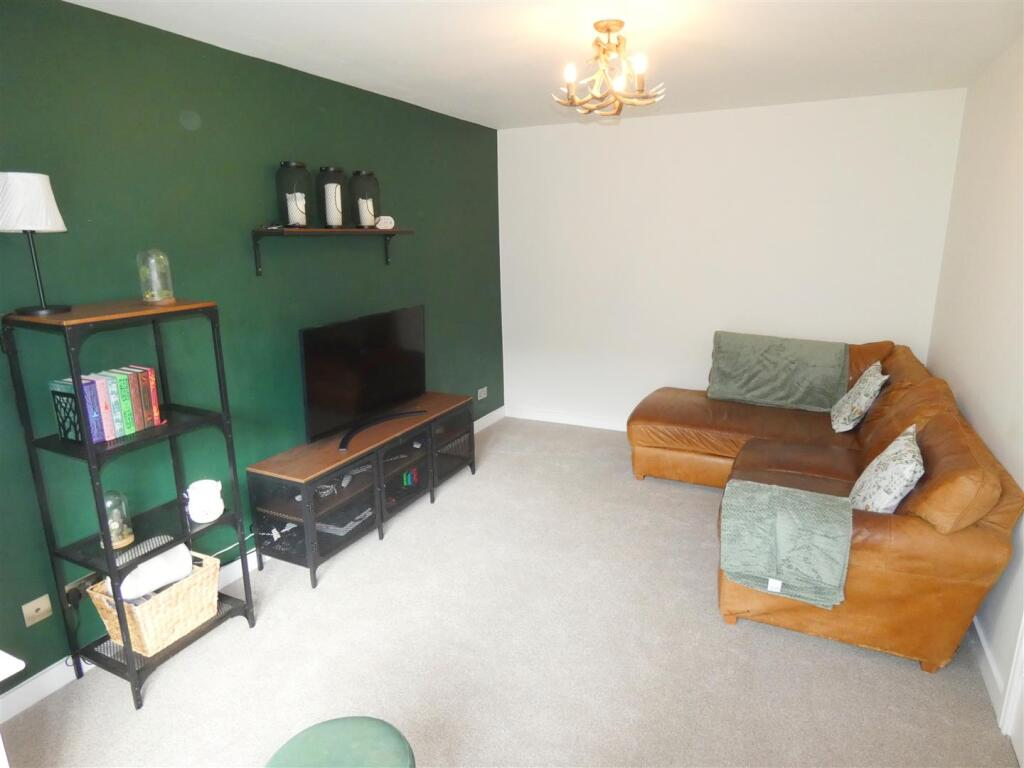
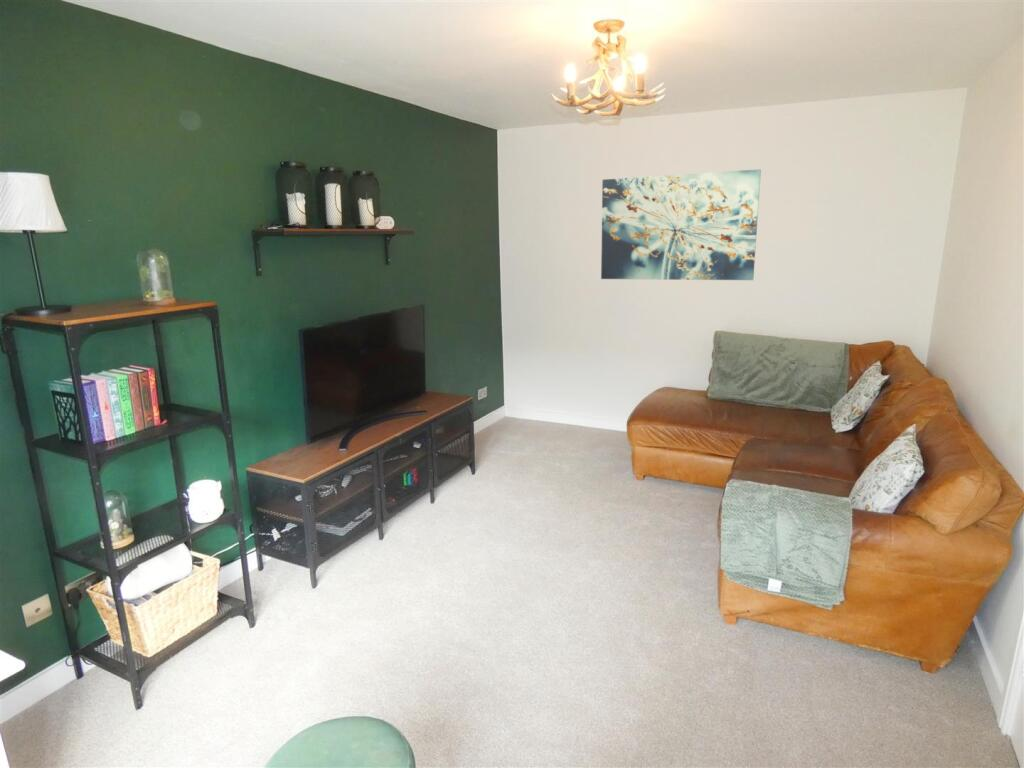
+ wall art [600,168,762,281]
